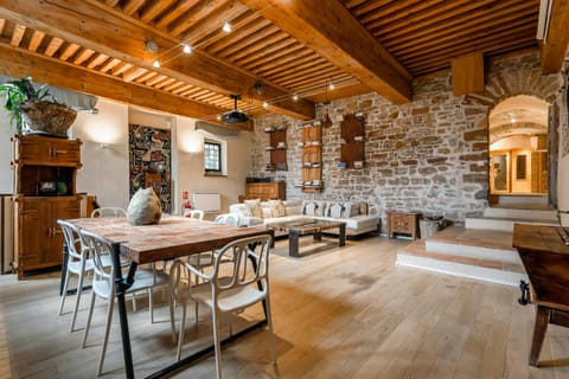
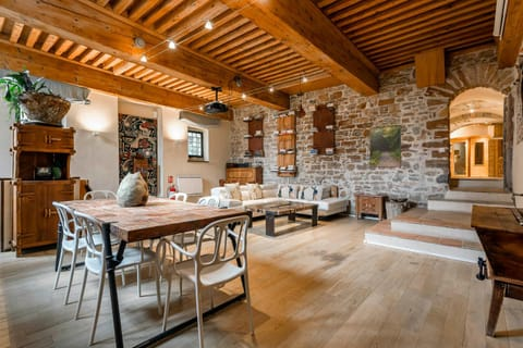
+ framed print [368,124,402,169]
